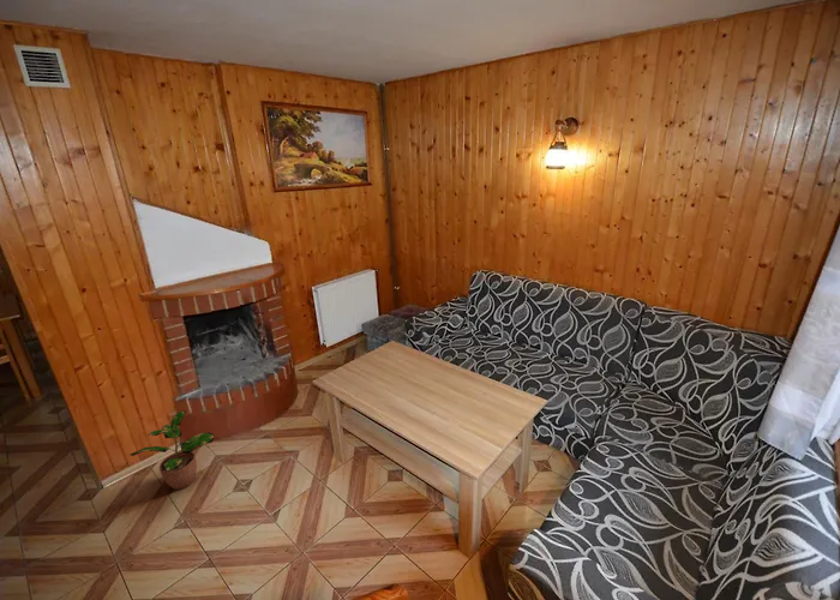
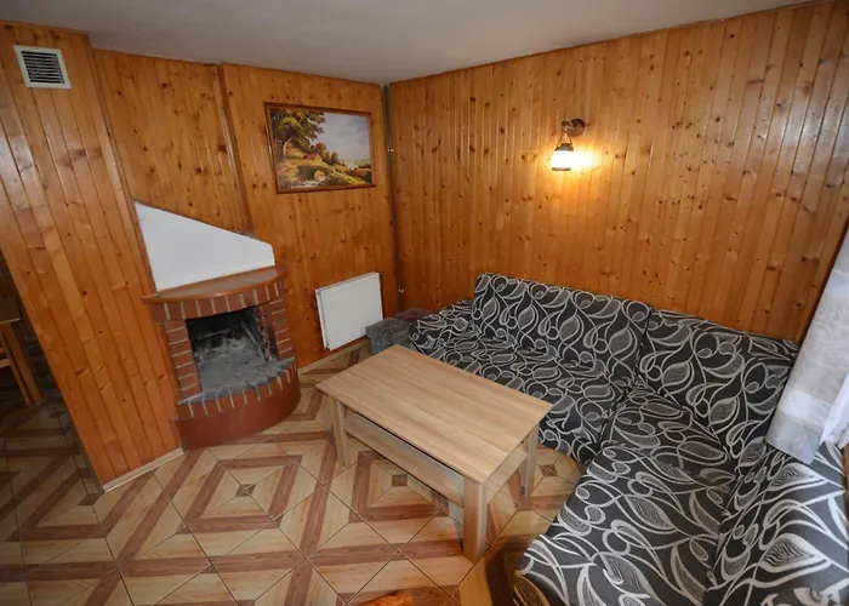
- potted plant [128,409,216,491]
